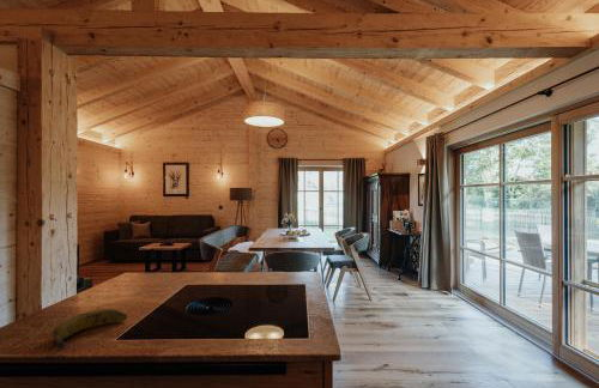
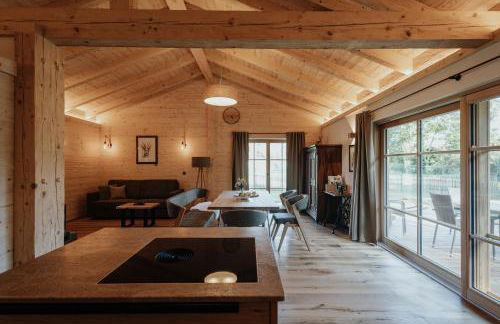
- banana [50,308,128,351]
